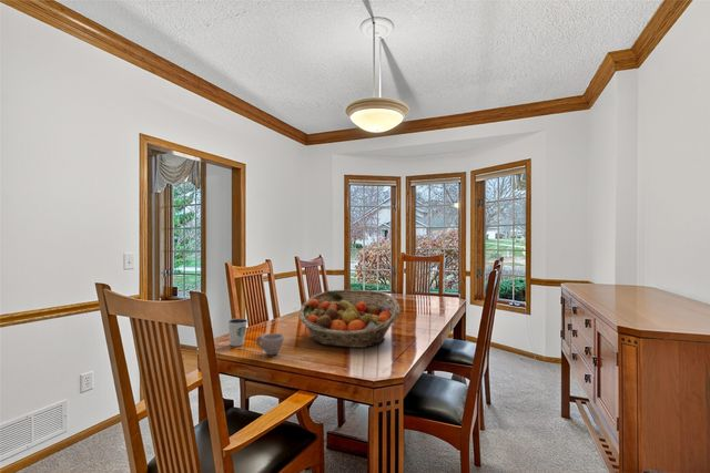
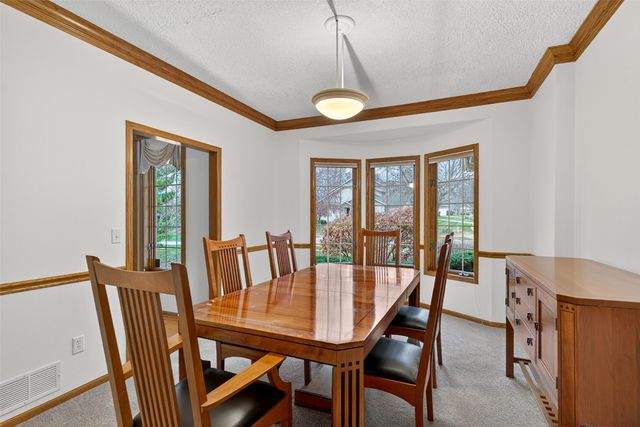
- cup [255,332,285,357]
- dixie cup [227,317,248,348]
- fruit basket [297,289,400,349]
